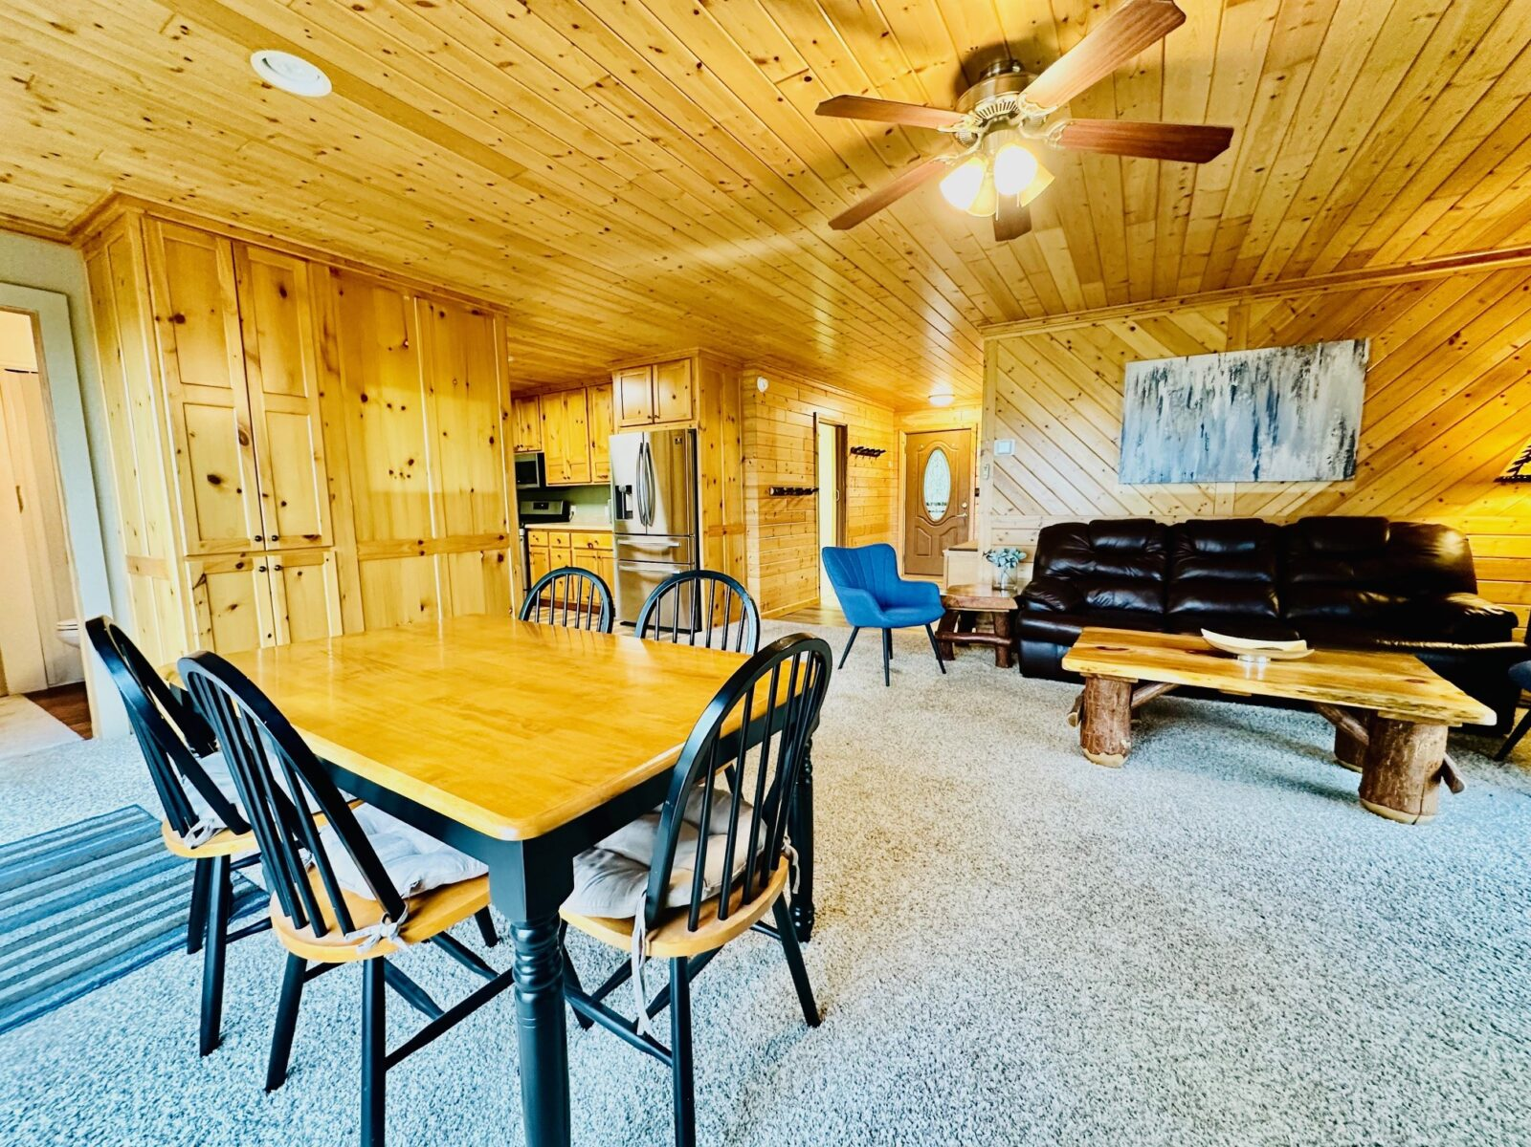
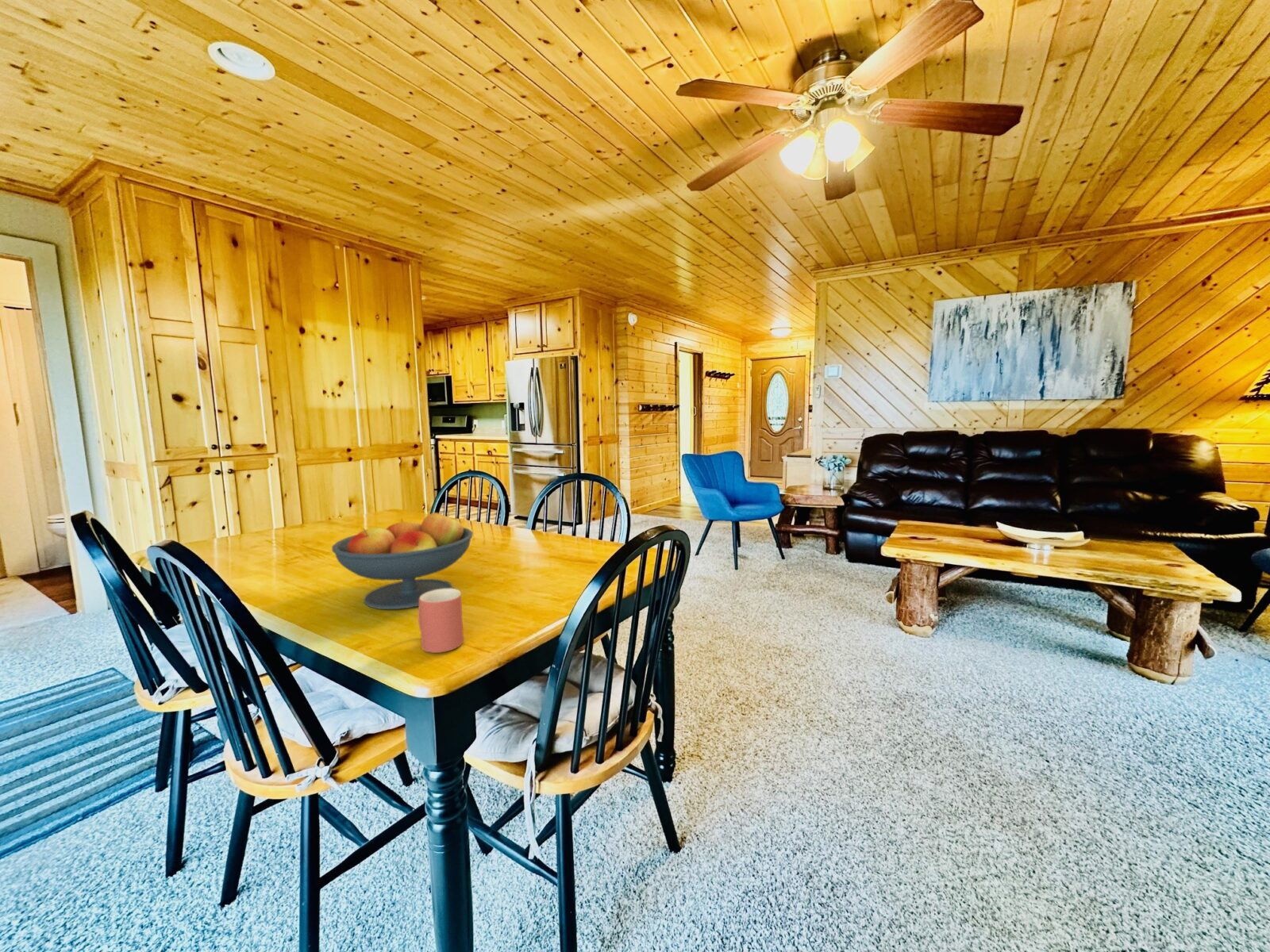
+ mug [418,588,464,654]
+ fruit bowl [331,510,474,610]
